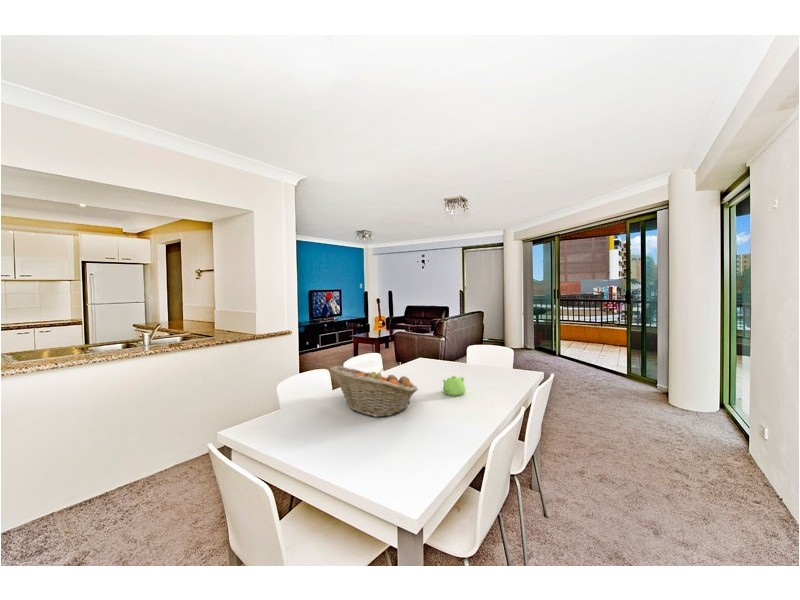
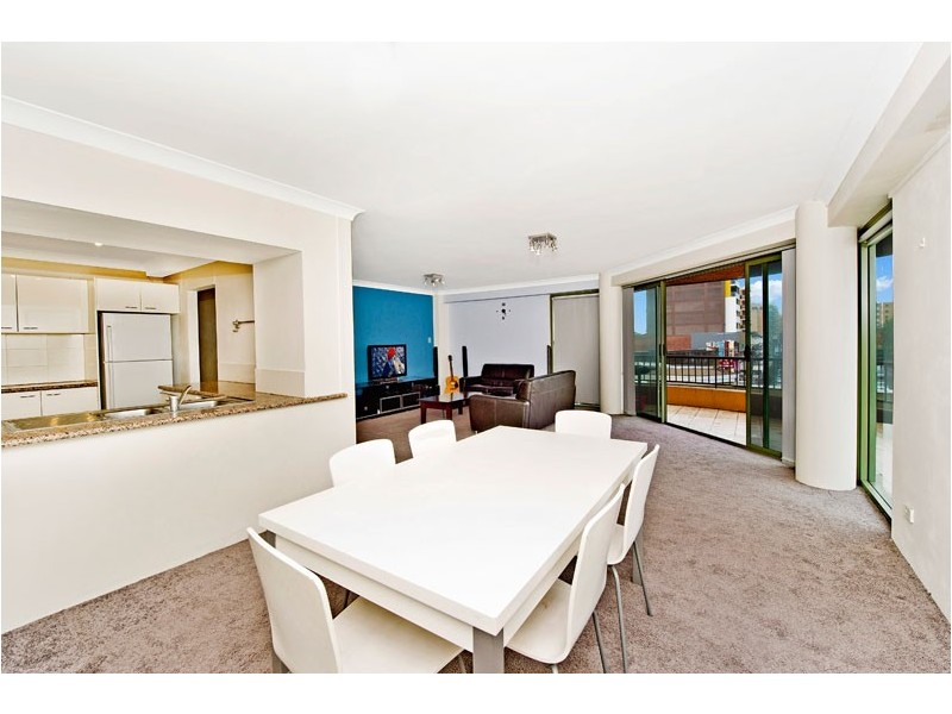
- fruit basket [329,365,419,418]
- teapot [442,375,466,397]
